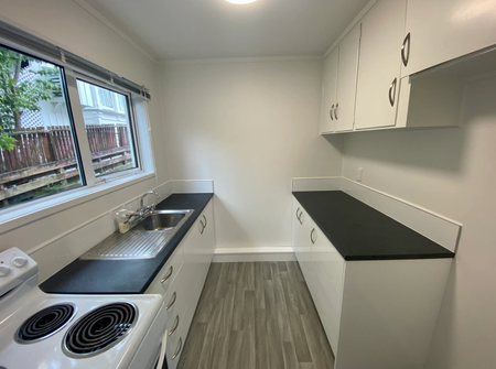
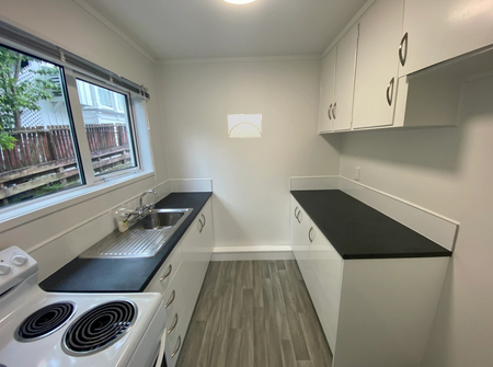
+ wall art [227,113,263,139]
